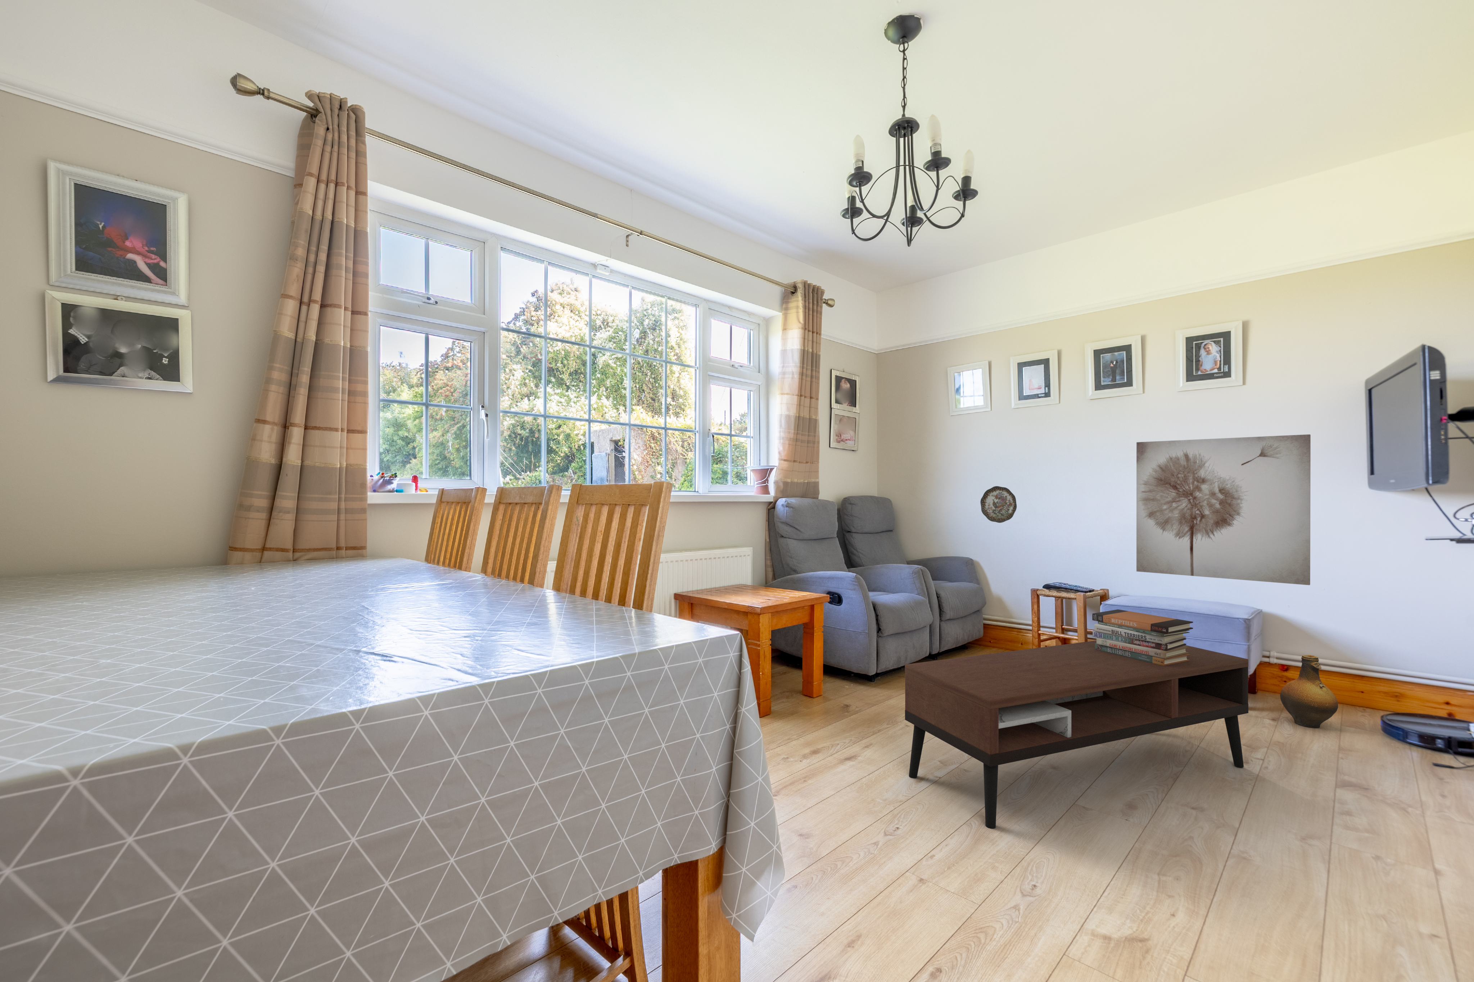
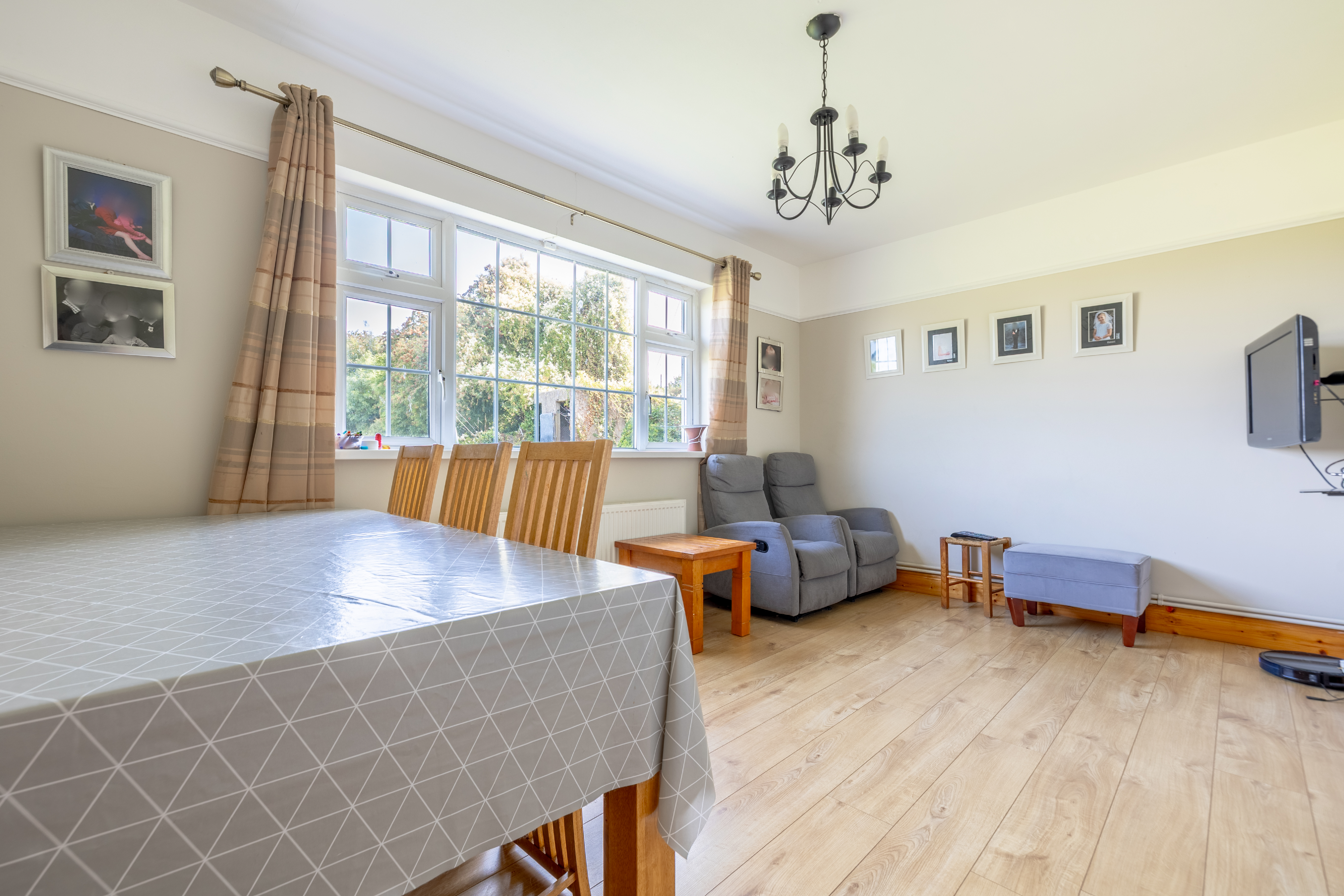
- wall art [1136,434,1311,585]
- coffee table [905,640,1249,830]
- book stack [1092,609,1193,666]
- decorative plate [979,486,1017,523]
- ceramic jug [1280,654,1338,729]
